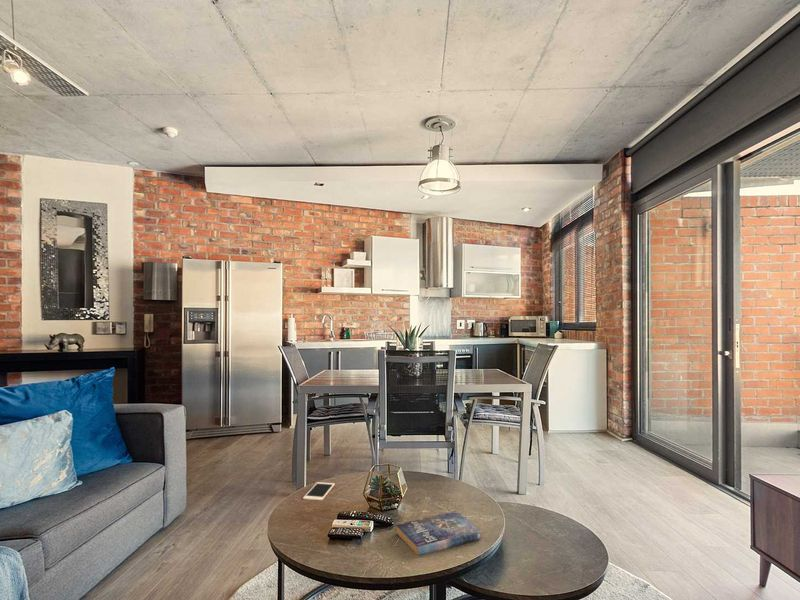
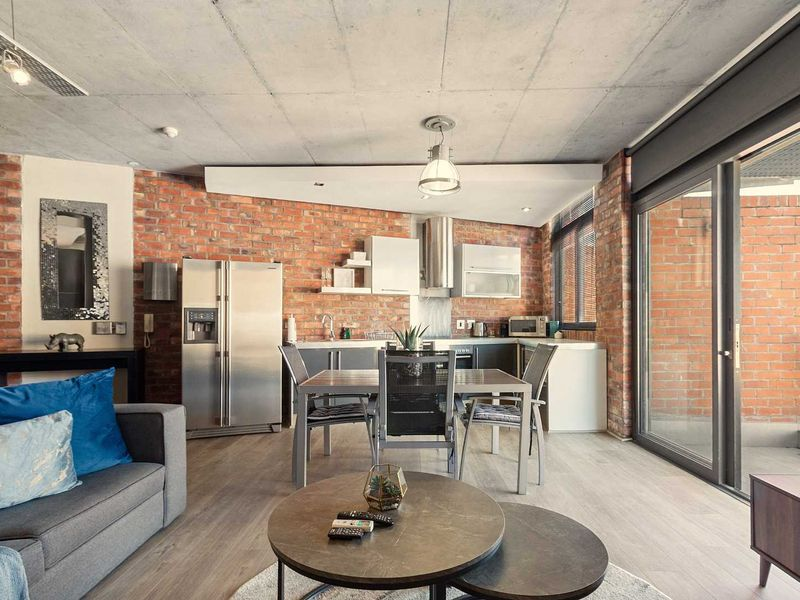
- cell phone [302,481,336,501]
- book [395,510,483,556]
